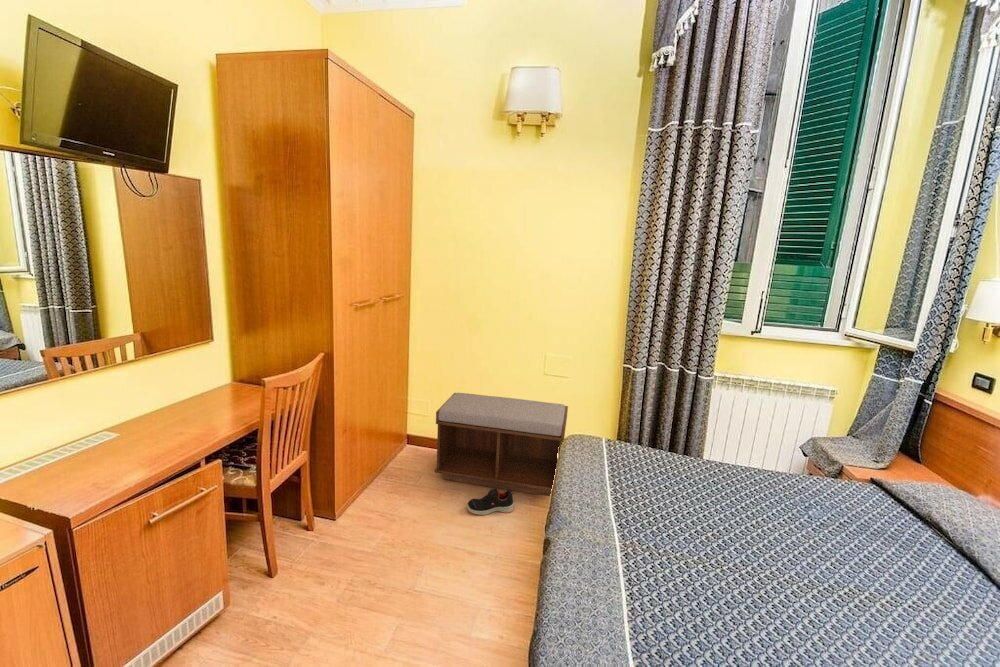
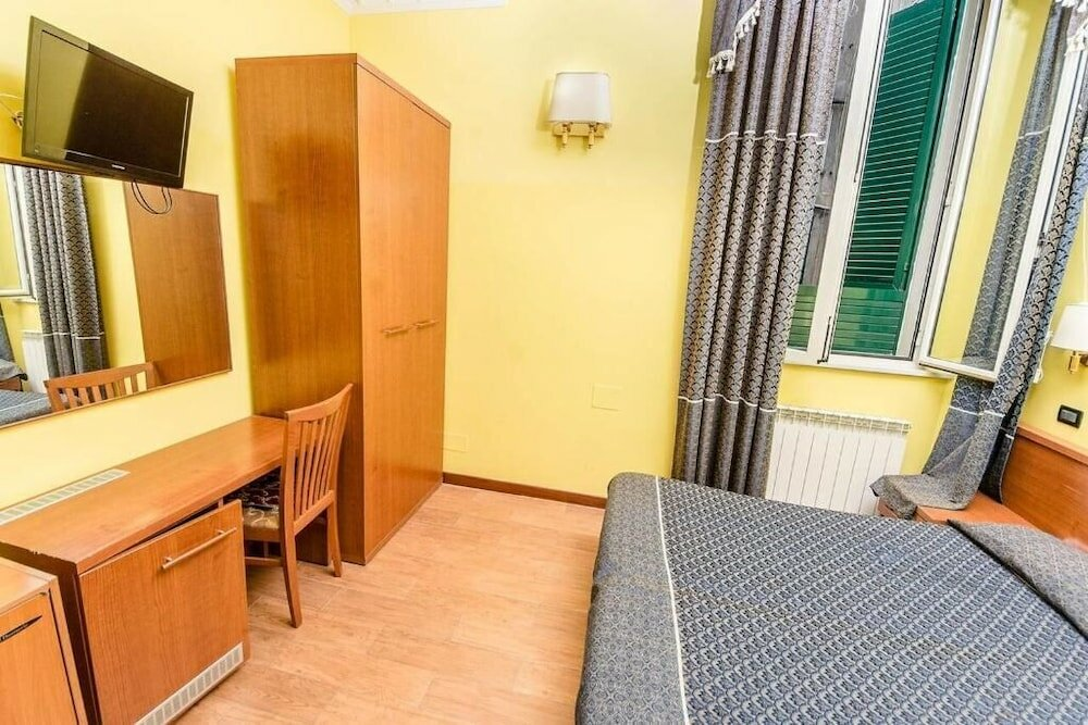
- bench [434,392,569,497]
- shoe [466,487,515,516]
